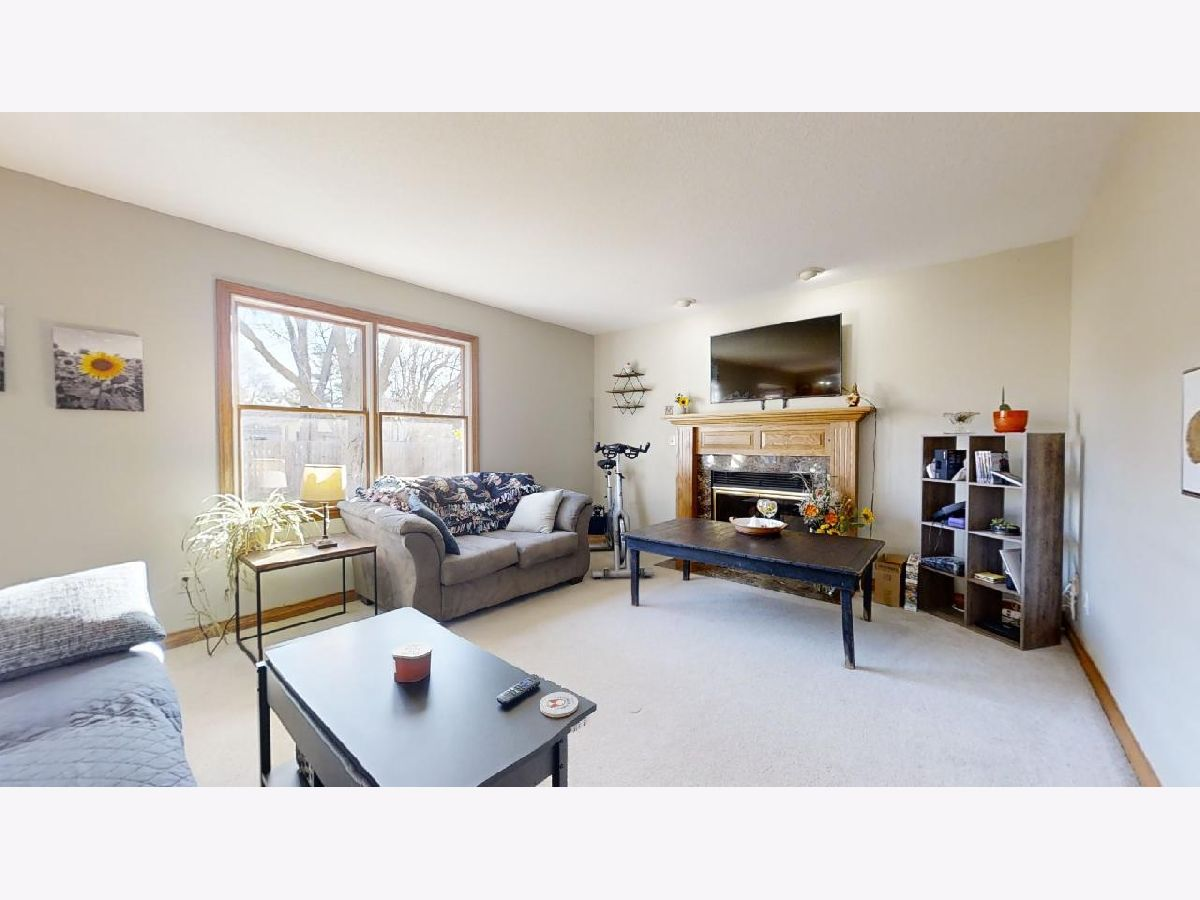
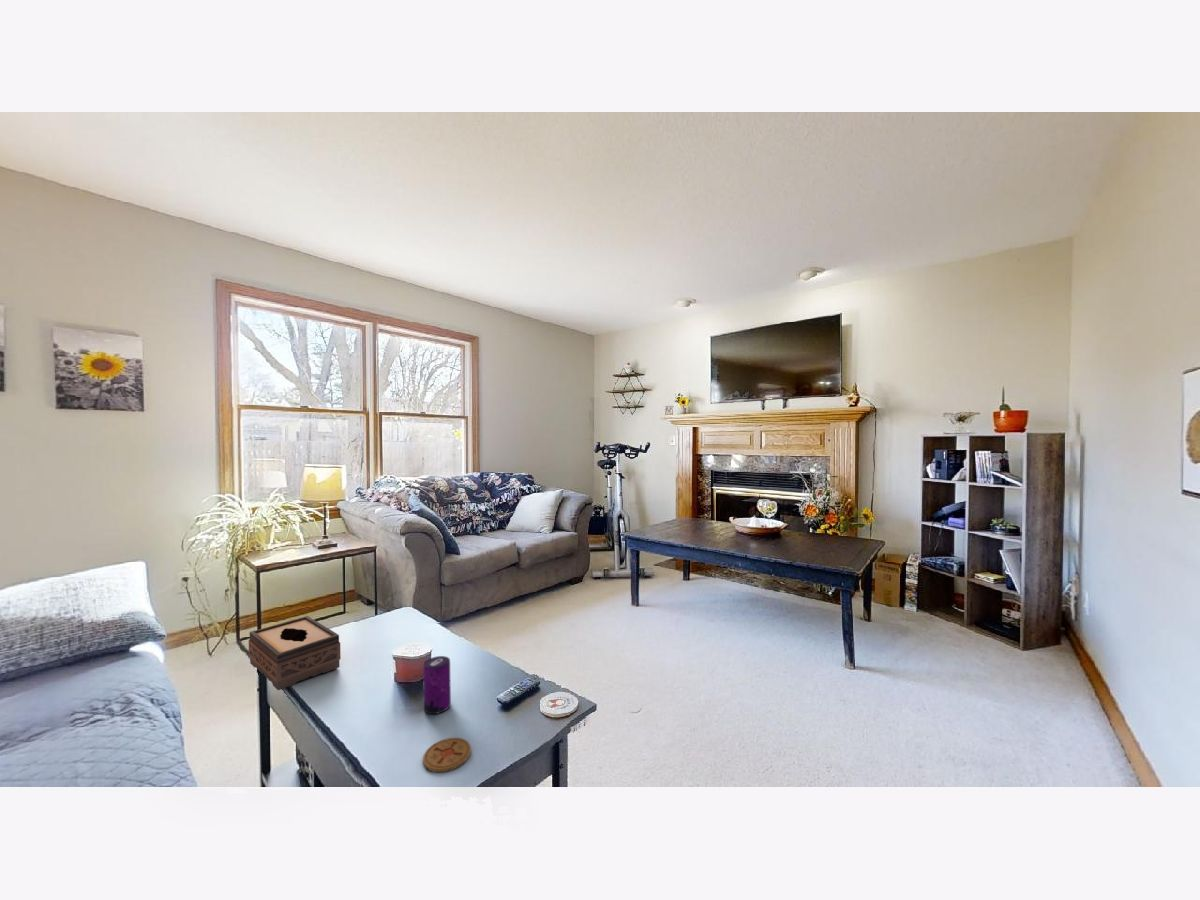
+ beverage can [422,655,452,715]
+ tissue box [248,615,342,691]
+ coaster [422,737,472,773]
